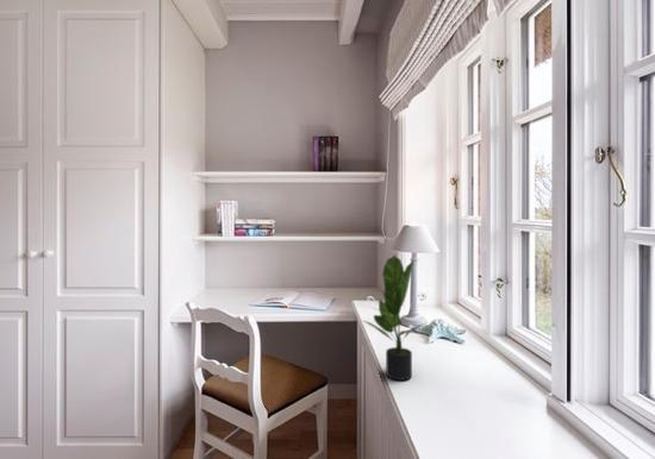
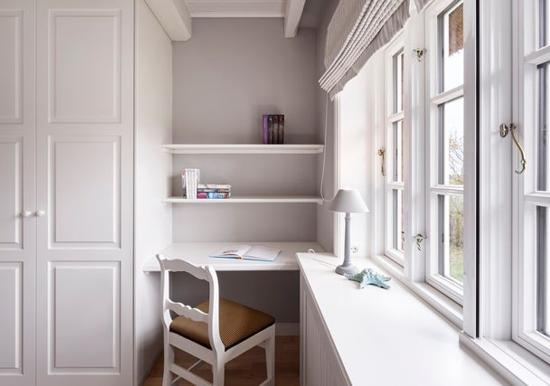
- potted plant [361,253,426,382]
